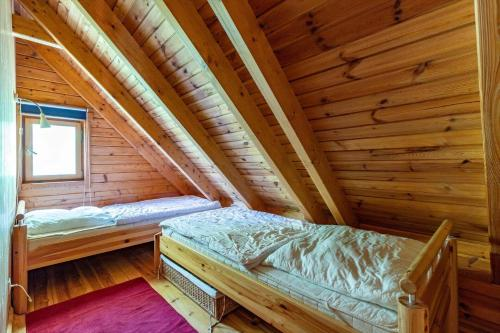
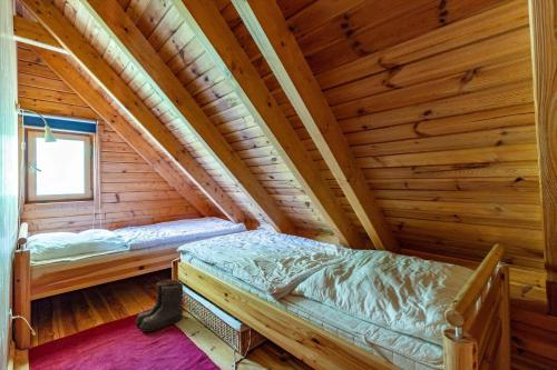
+ boots [135,279,184,332]
